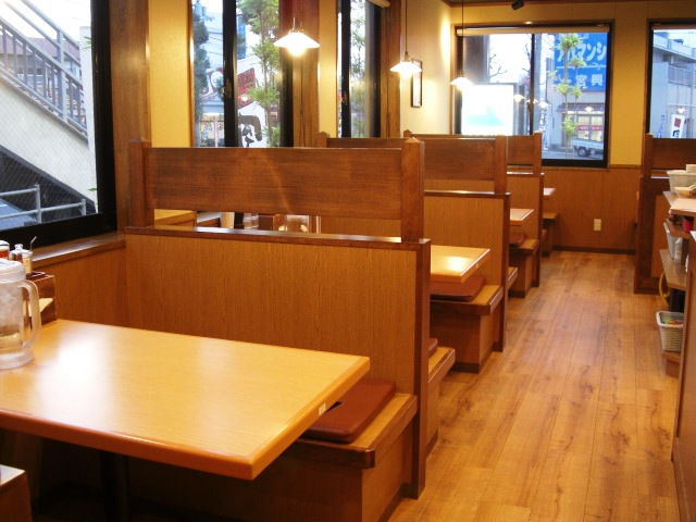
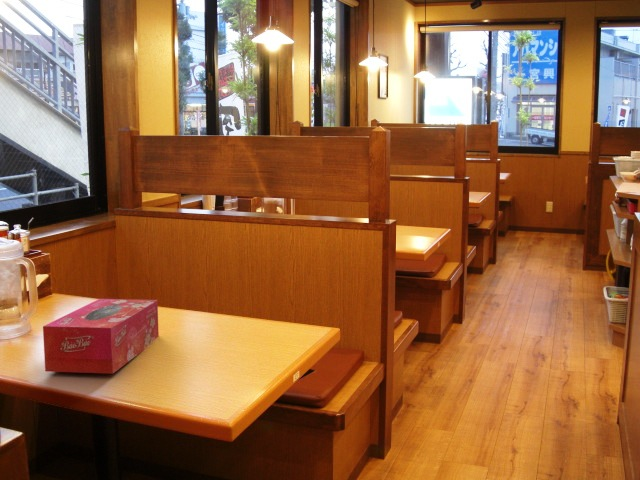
+ tissue box [42,298,160,375]
